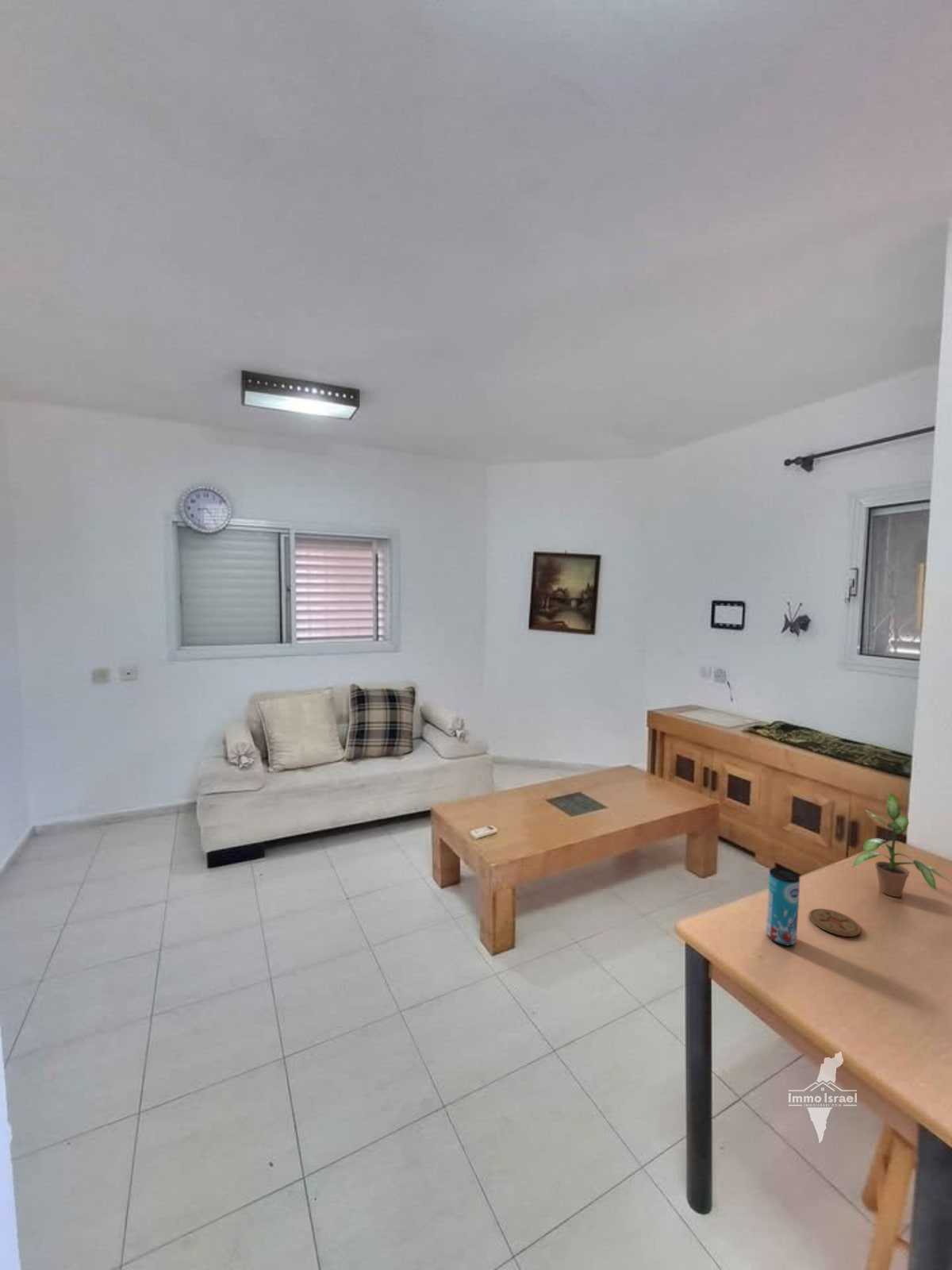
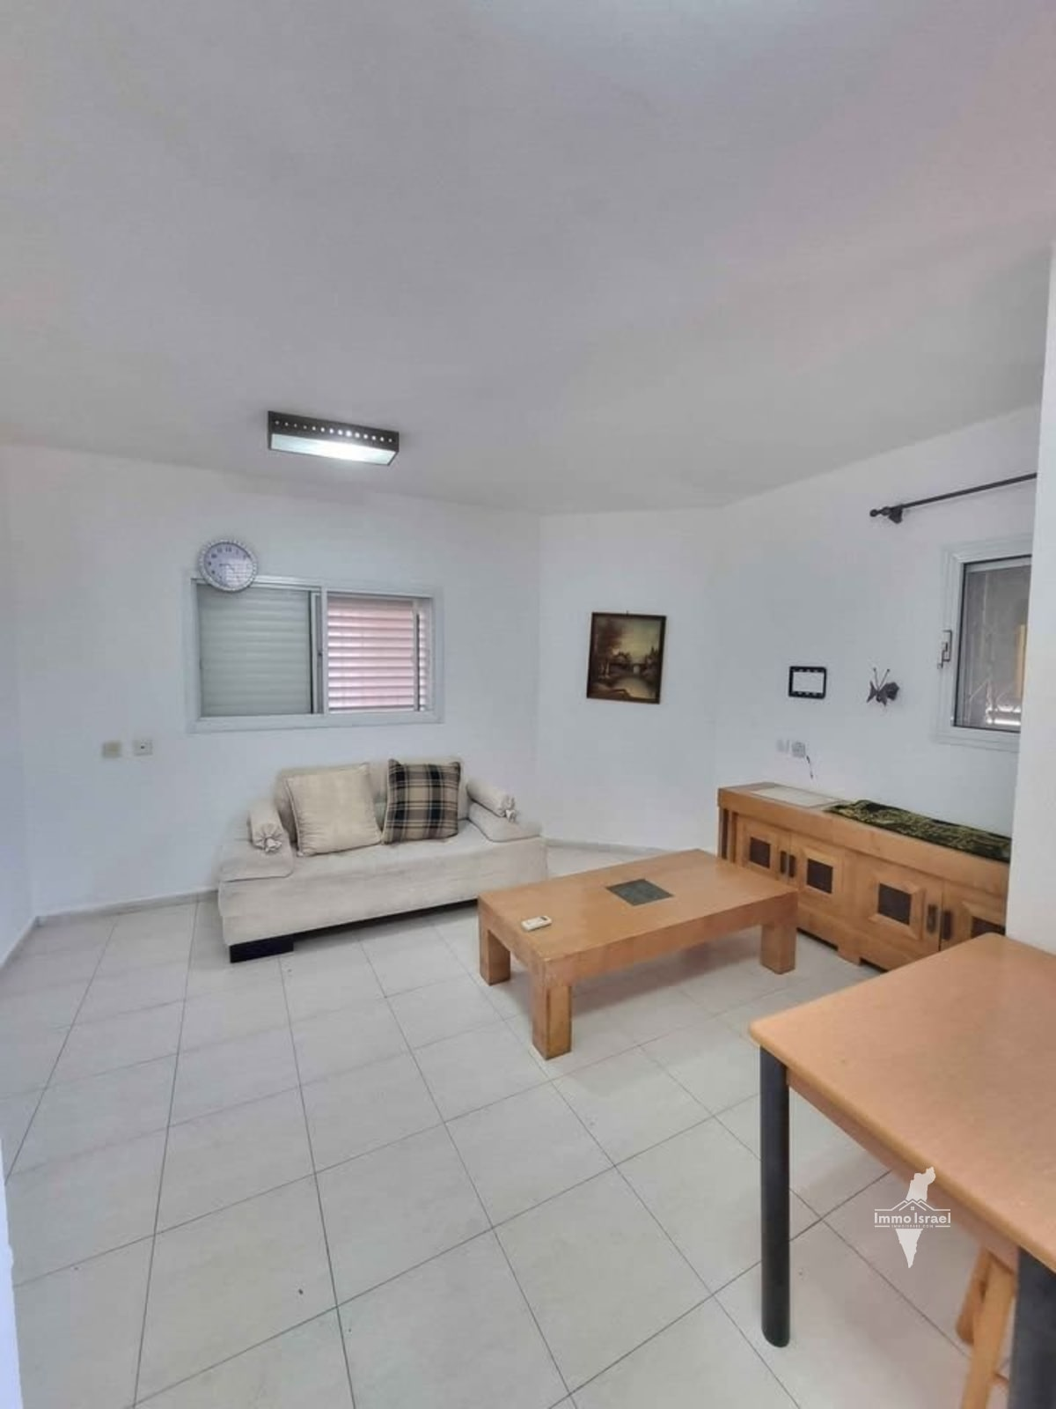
- coaster [808,908,862,937]
- beverage can [766,867,800,947]
- potted plant [851,791,950,898]
